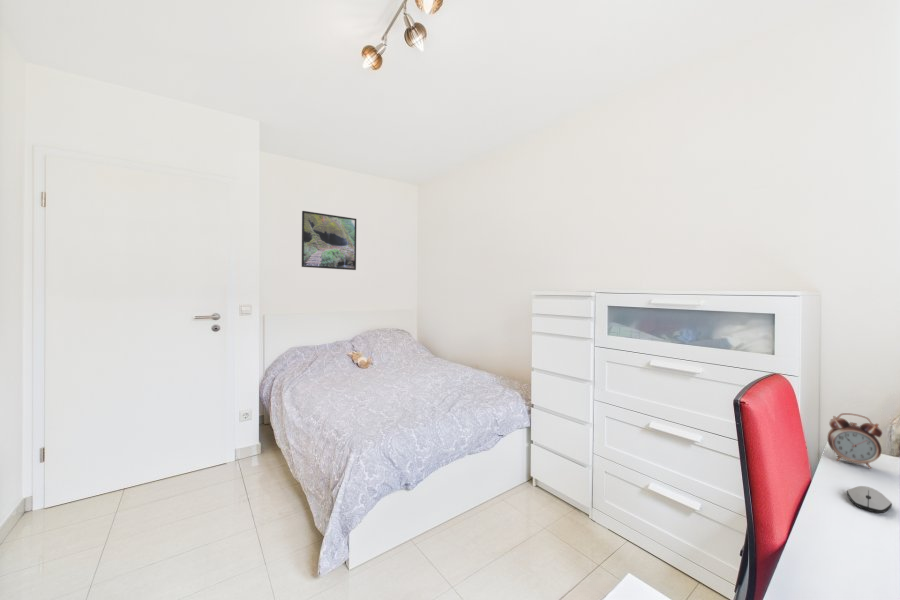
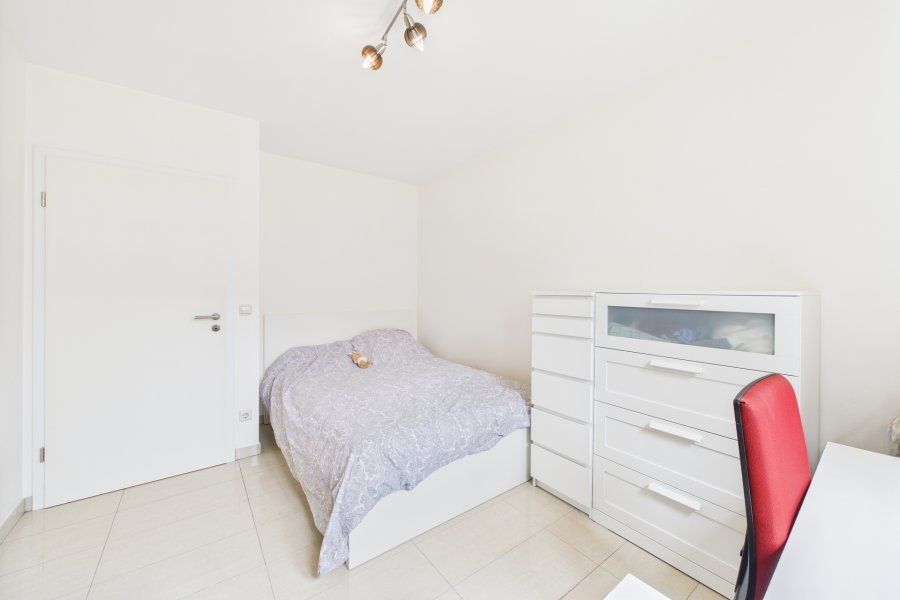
- alarm clock [826,412,883,470]
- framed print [301,210,357,271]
- computer mouse [846,485,893,514]
